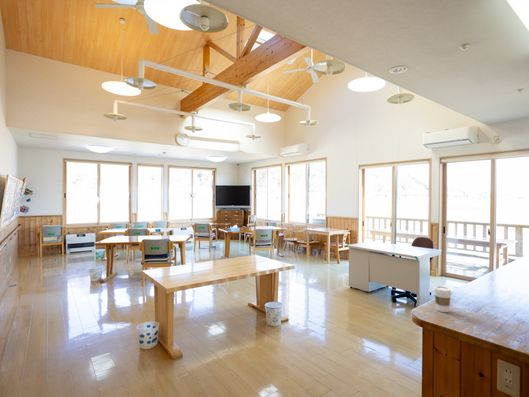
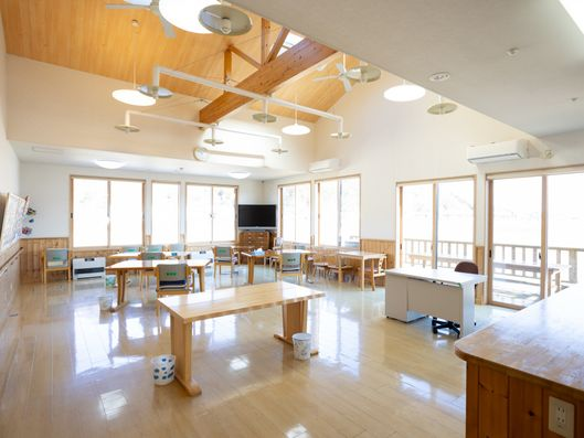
- coffee cup [432,285,453,313]
